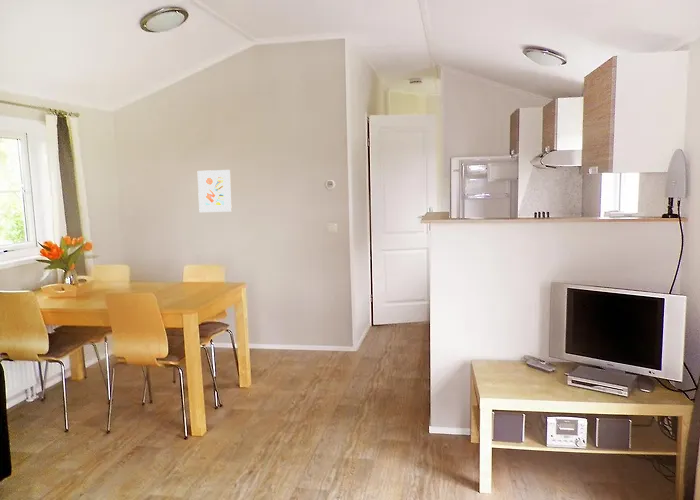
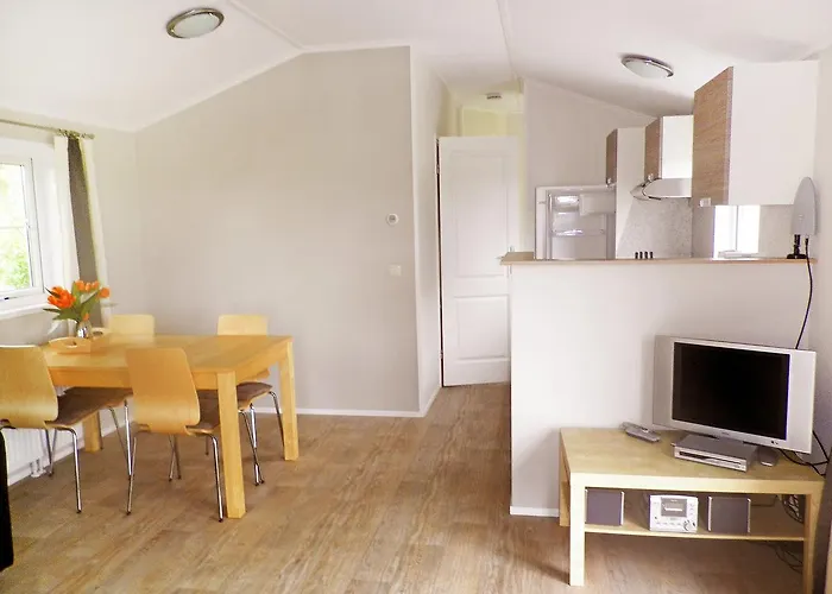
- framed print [197,169,233,213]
